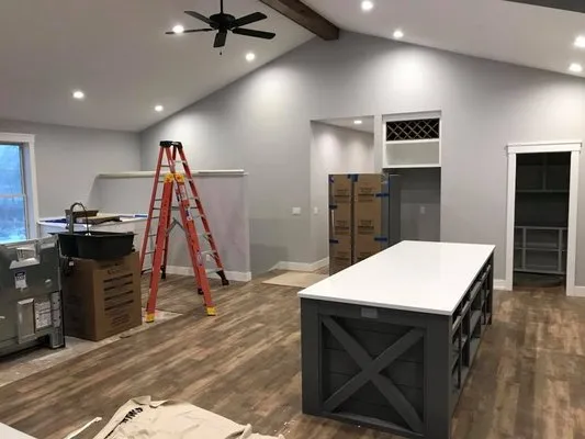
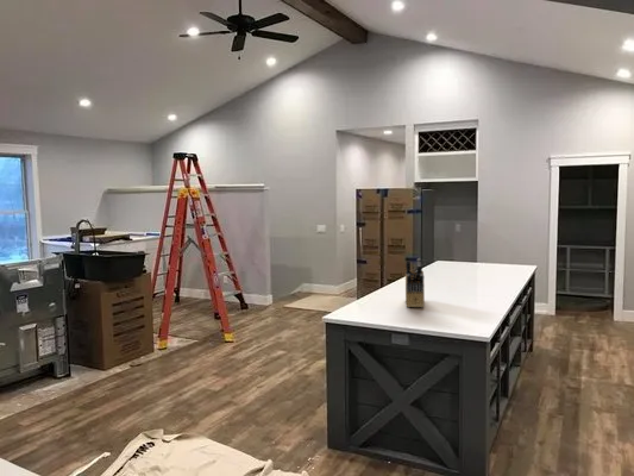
+ knife block [404,257,426,308]
